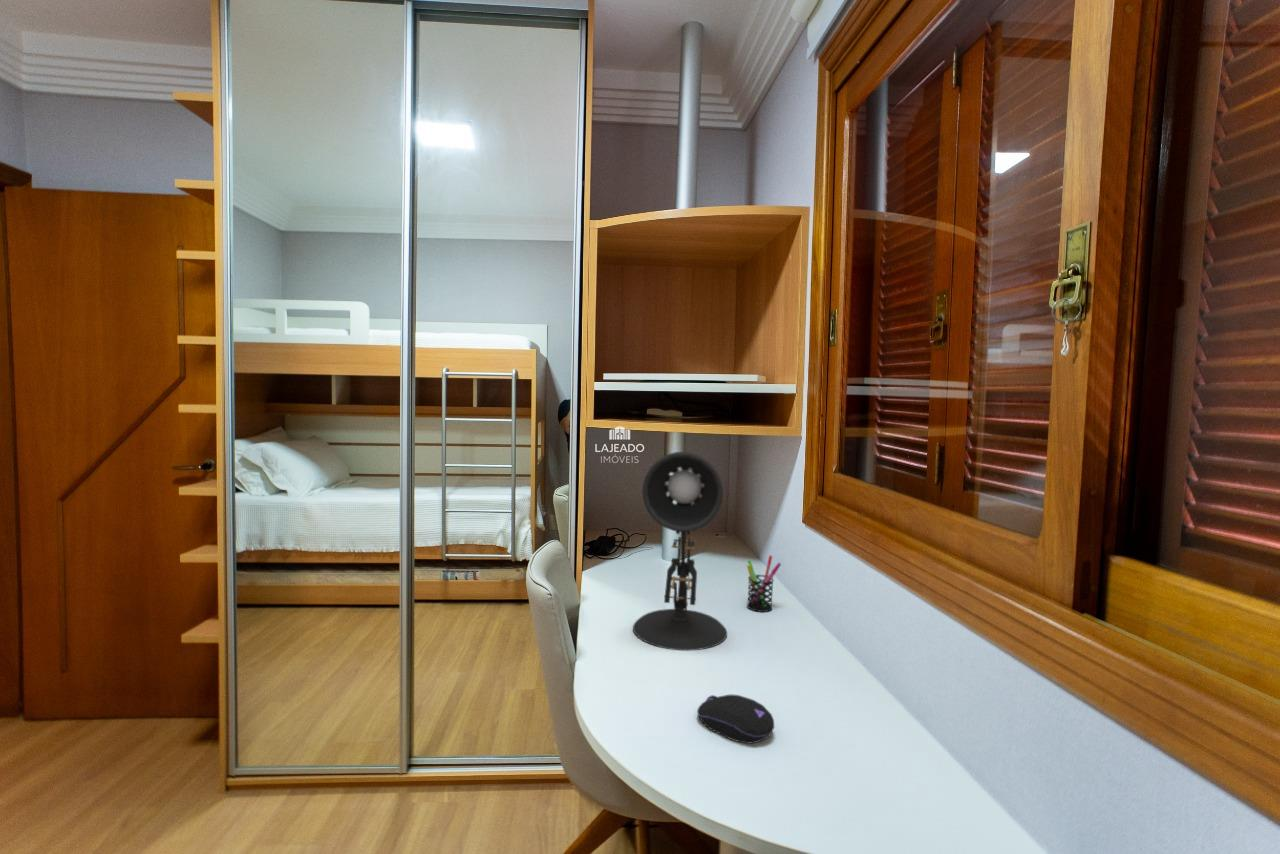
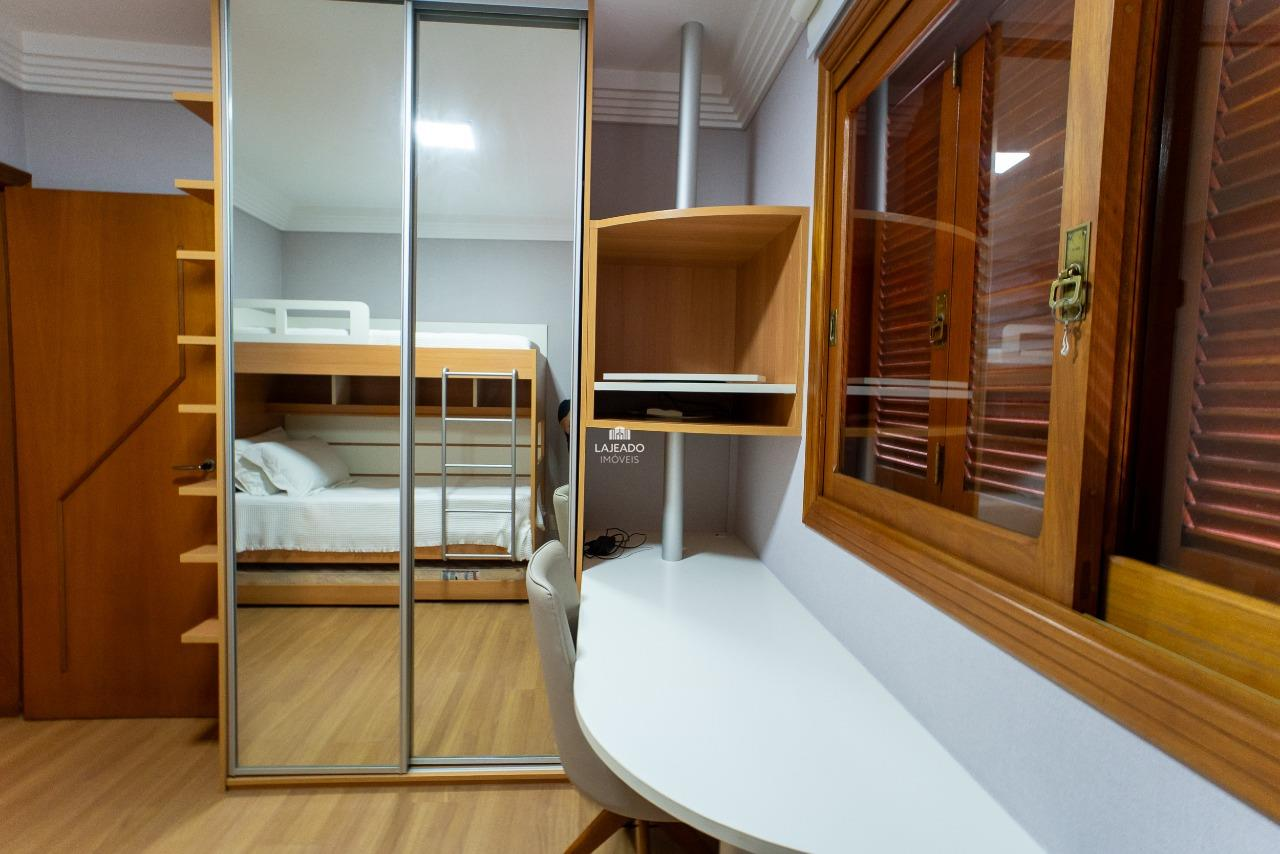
- desk lamp [632,451,728,651]
- pen holder [746,554,782,613]
- computer mouse [696,694,775,745]
